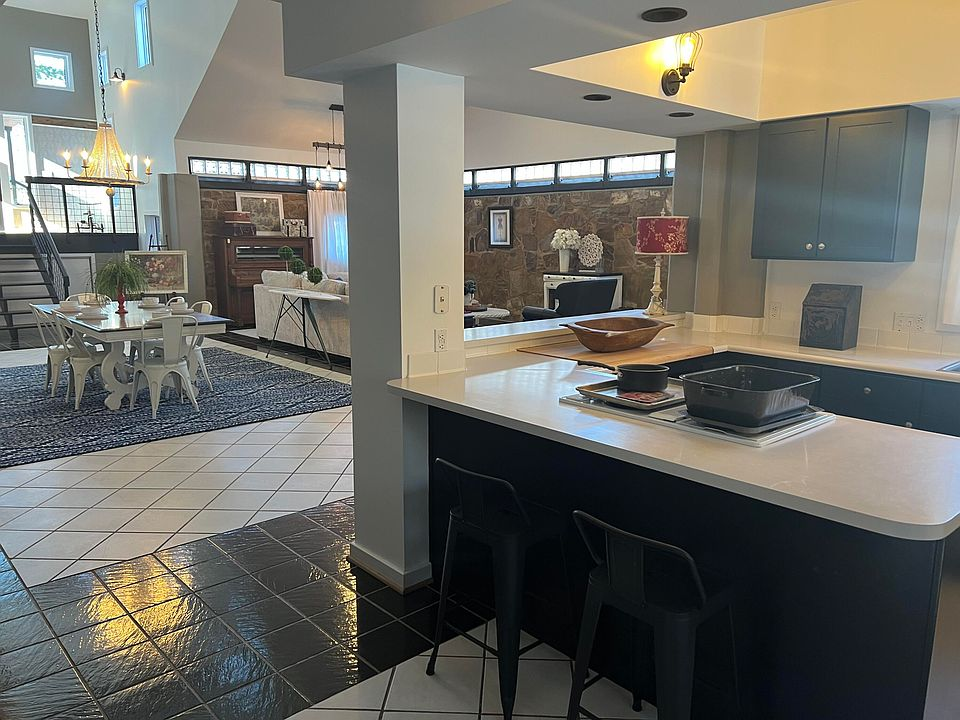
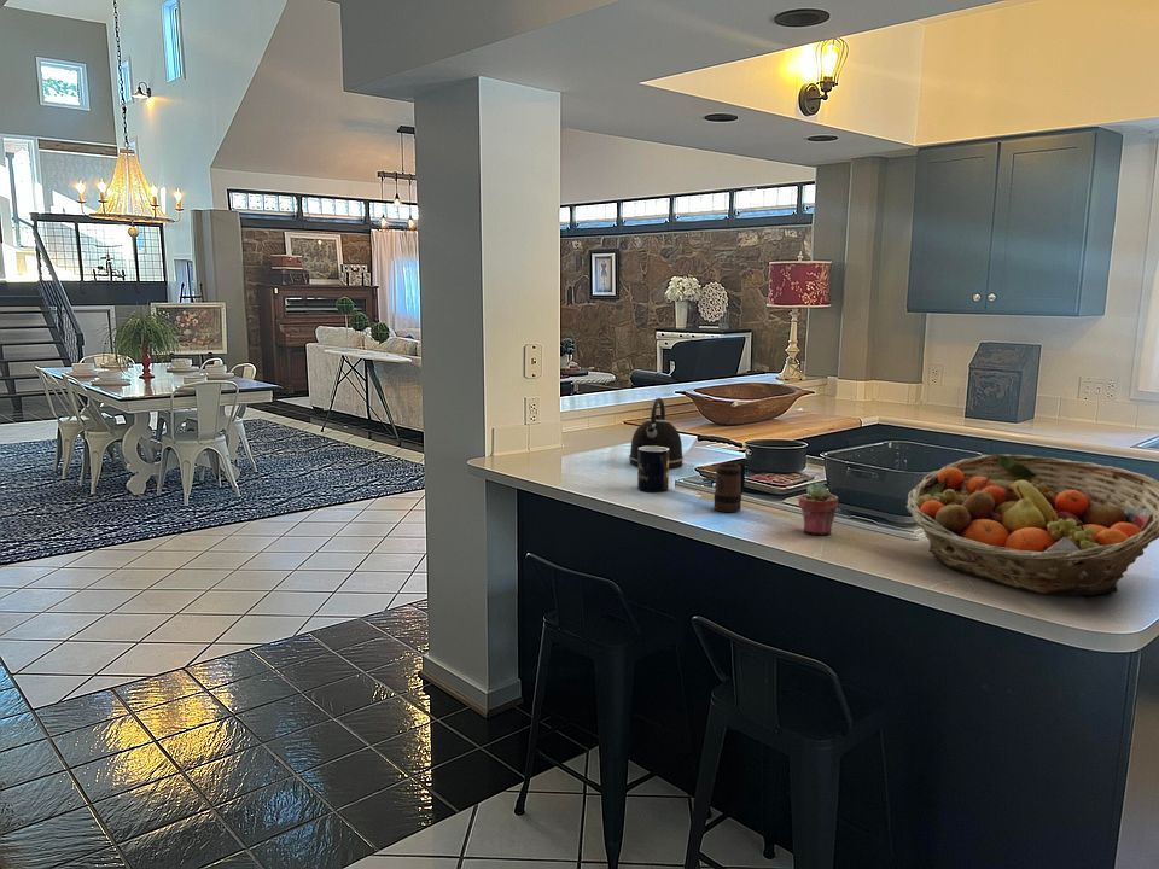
+ mug [636,447,670,494]
+ kettle [628,397,685,470]
+ mug [712,461,747,513]
+ potted succulent [798,482,839,536]
+ fruit basket [904,453,1159,596]
